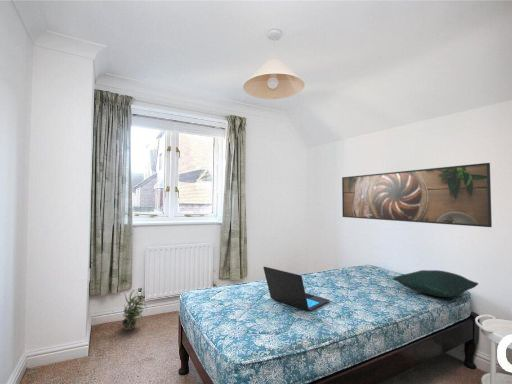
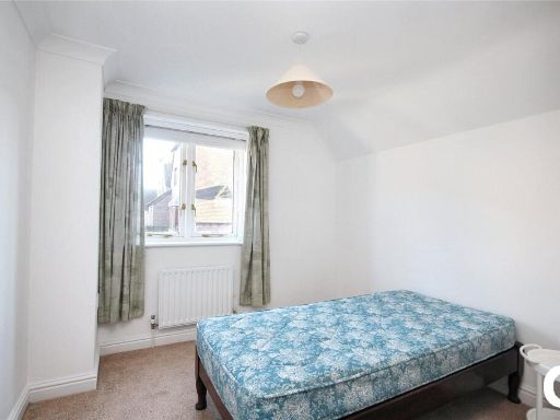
- pillow [391,269,479,298]
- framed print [341,162,493,228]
- laptop [262,266,331,312]
- potted plant [119,288,148,331]
